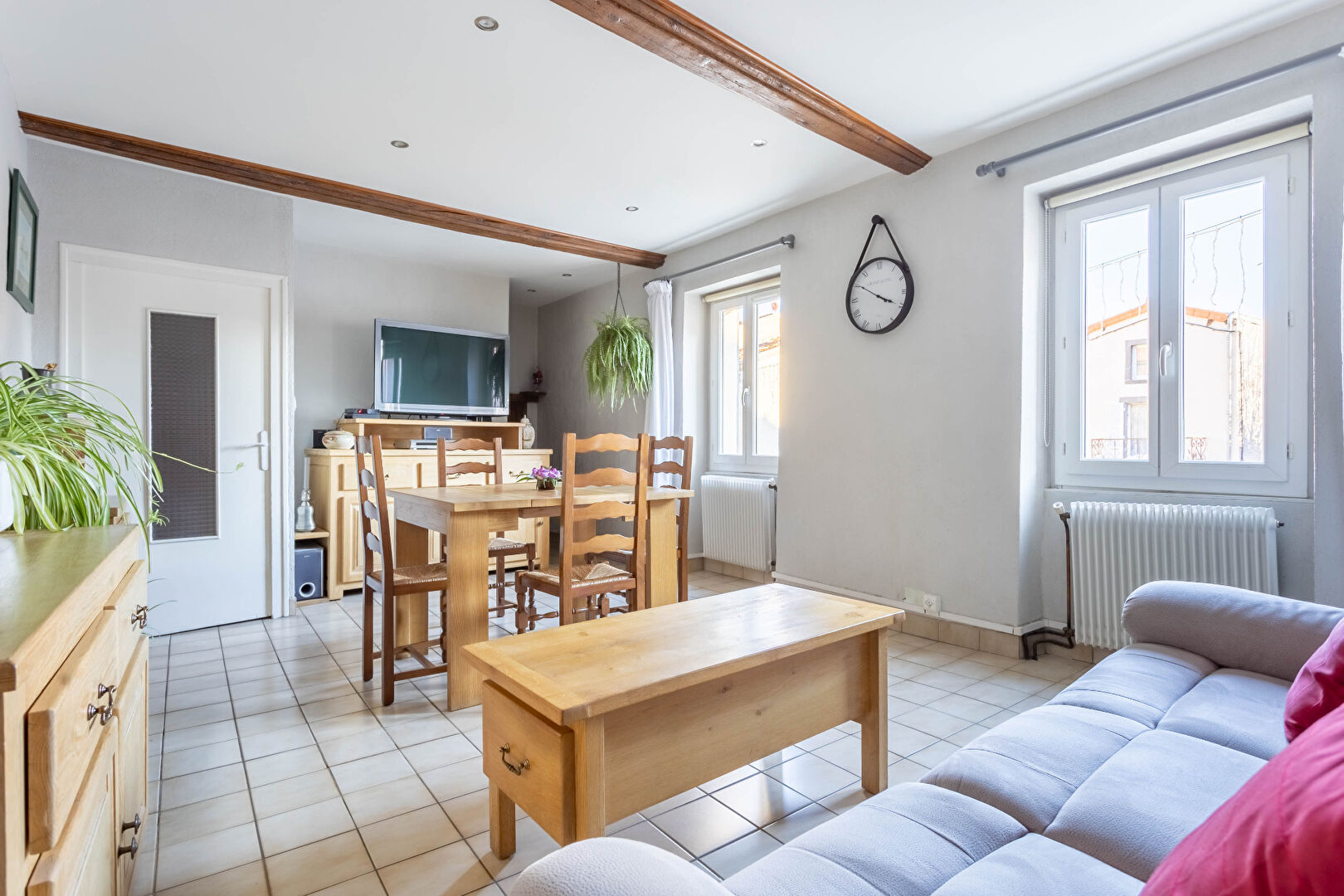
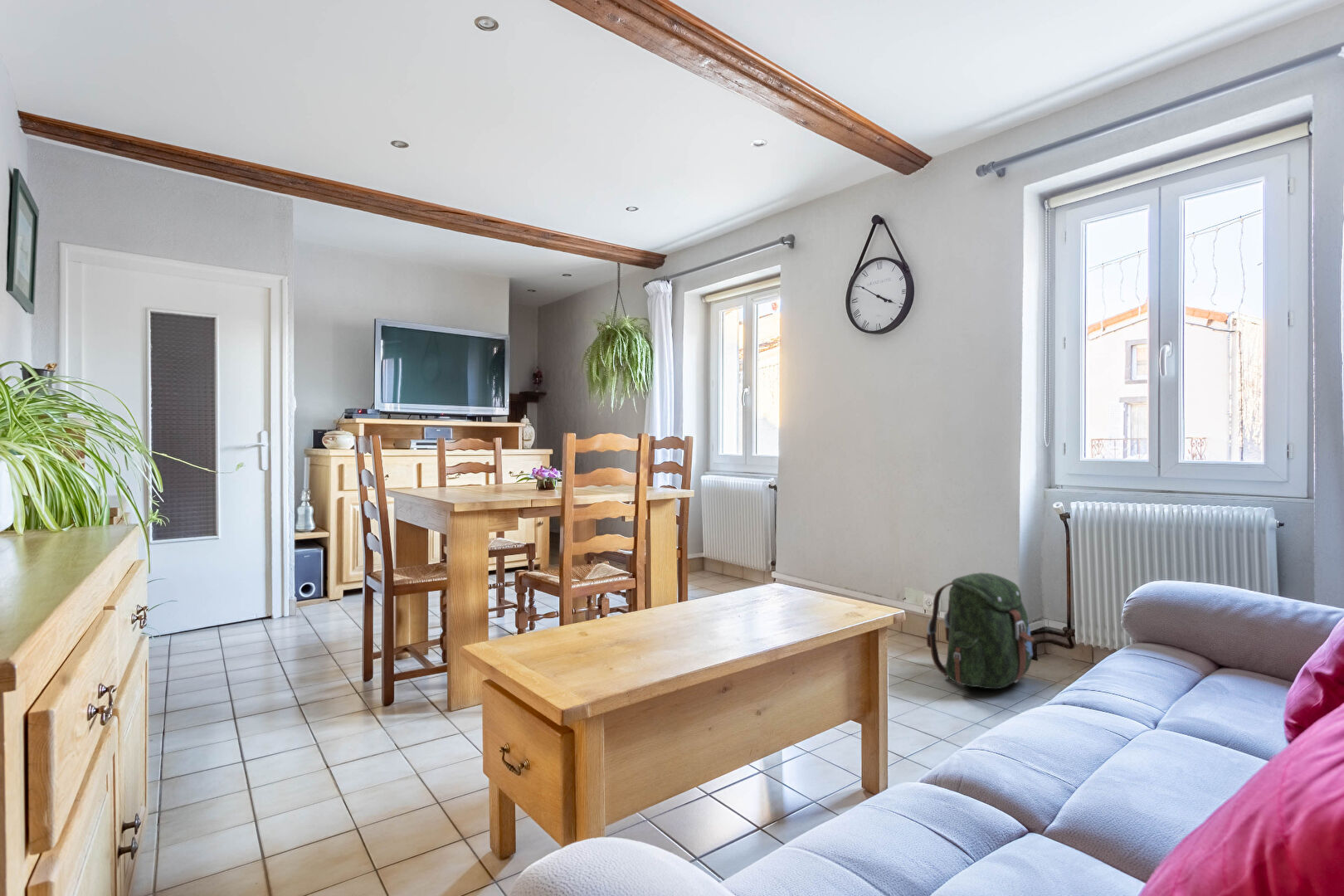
+ backpack [926,572,1035,690]
